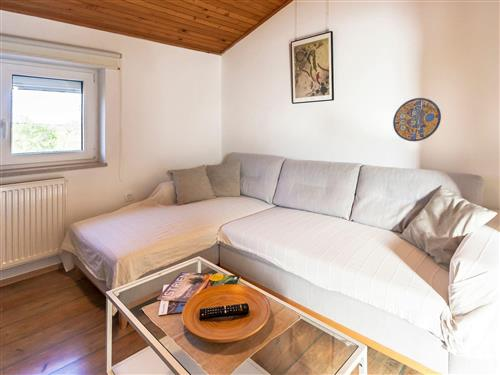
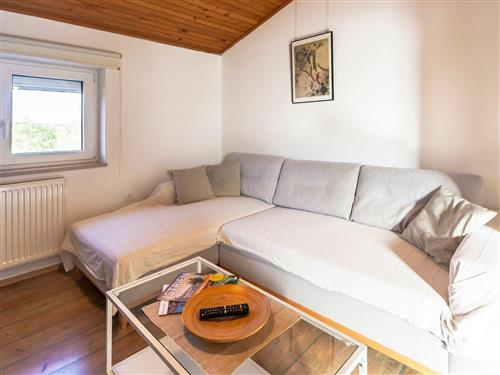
- manhole cover [392,97,442,142]
